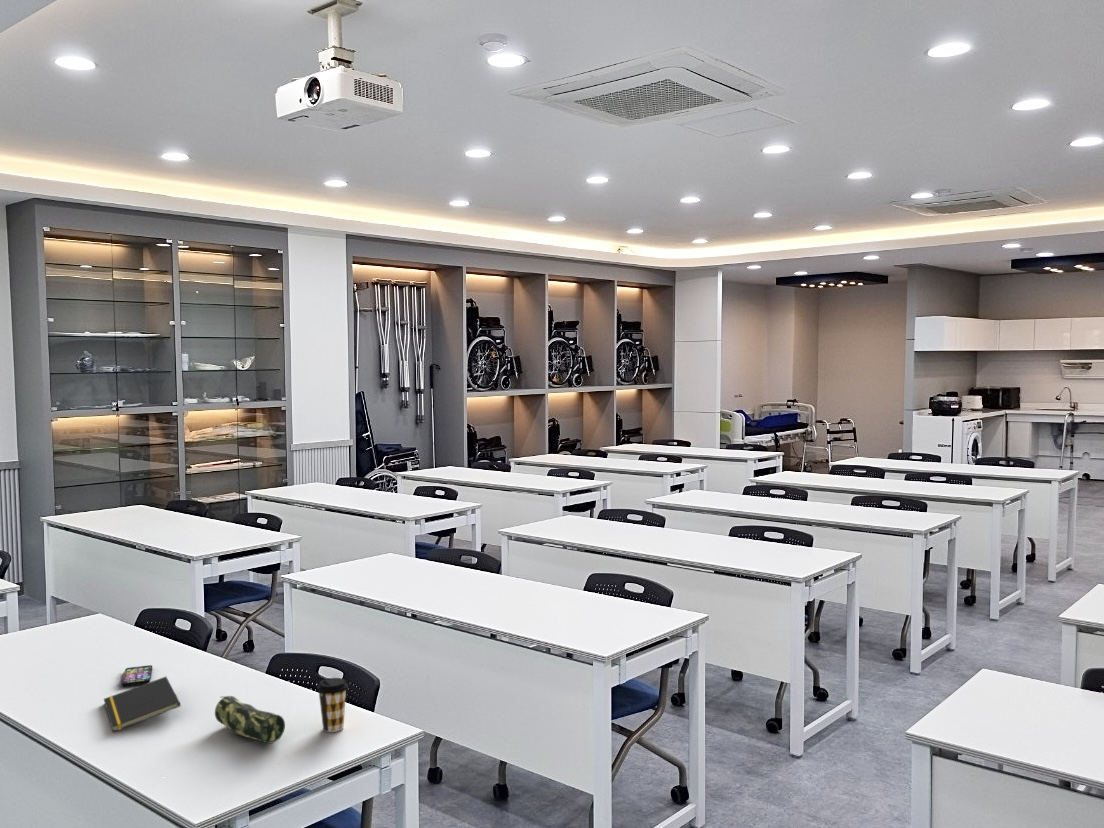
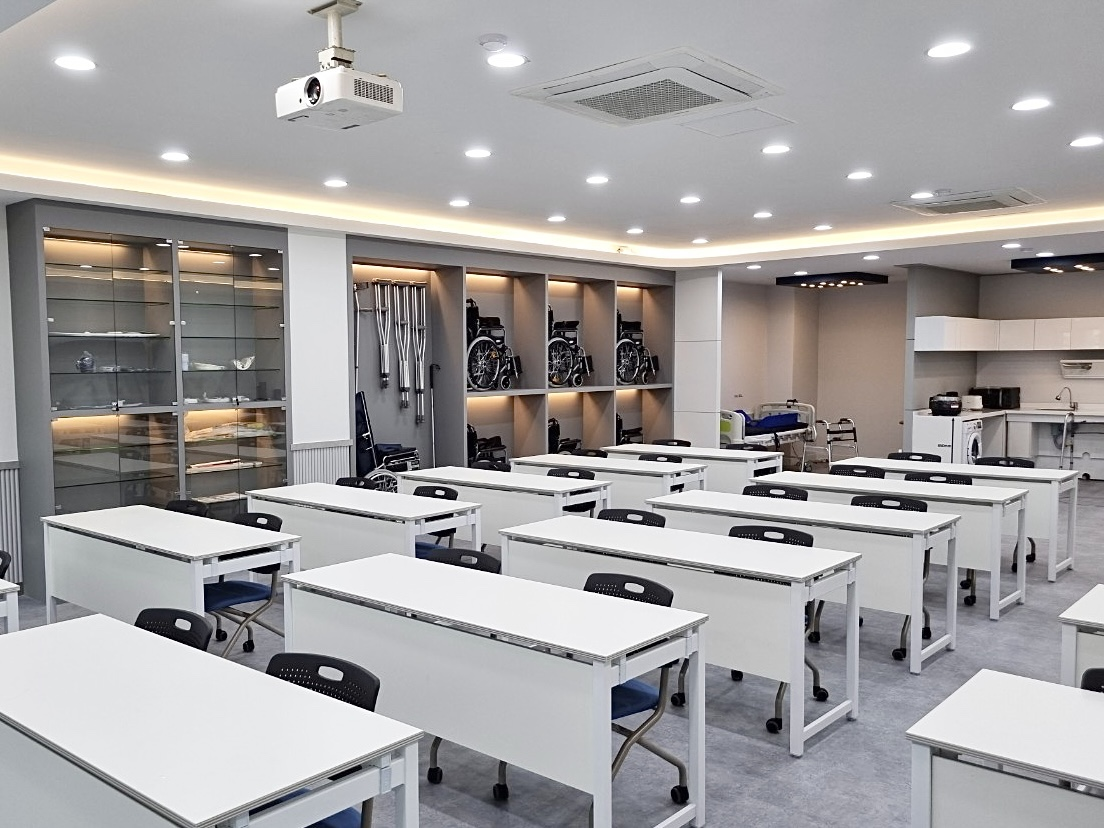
- coffee cup [316,677,349,733]
- smartphone [120,664,153,687]
- notepad [103,676,182,733]
- pencil case [214,695,286,745]
